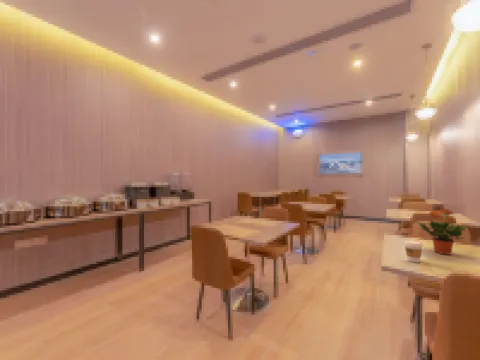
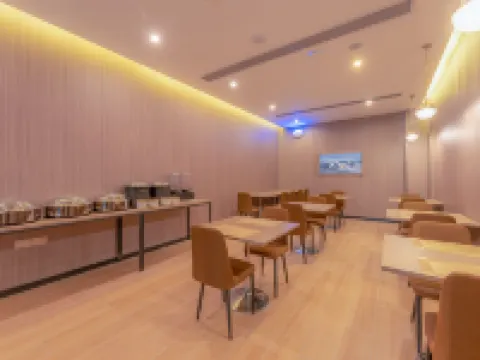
- coffee cup [404,240,423,264]
- potted plant [416,208,469,256]
